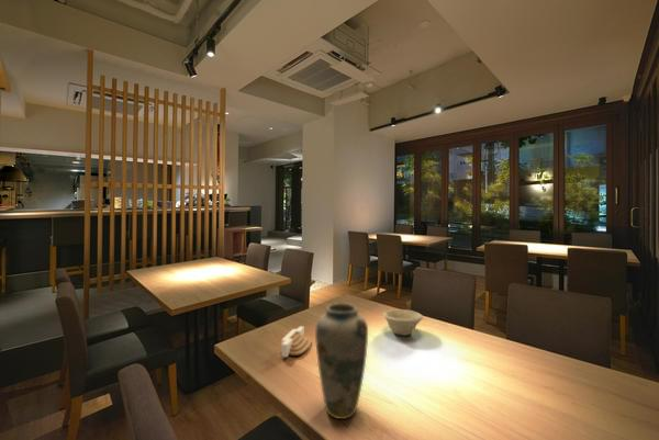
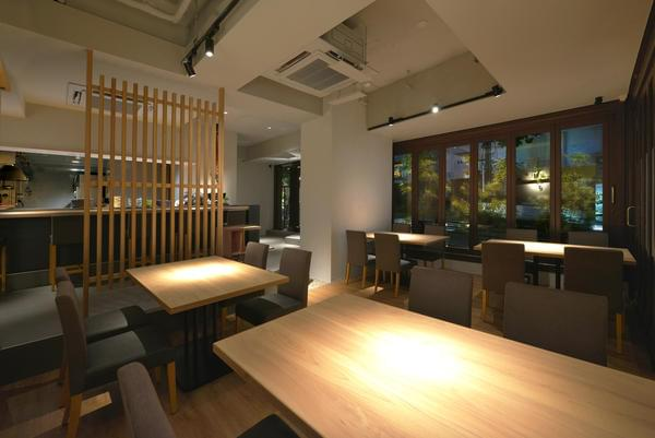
- vase [314,302,369,420]
- architectural model [280,325,312,359]
- bowl [382,308,424,337]
